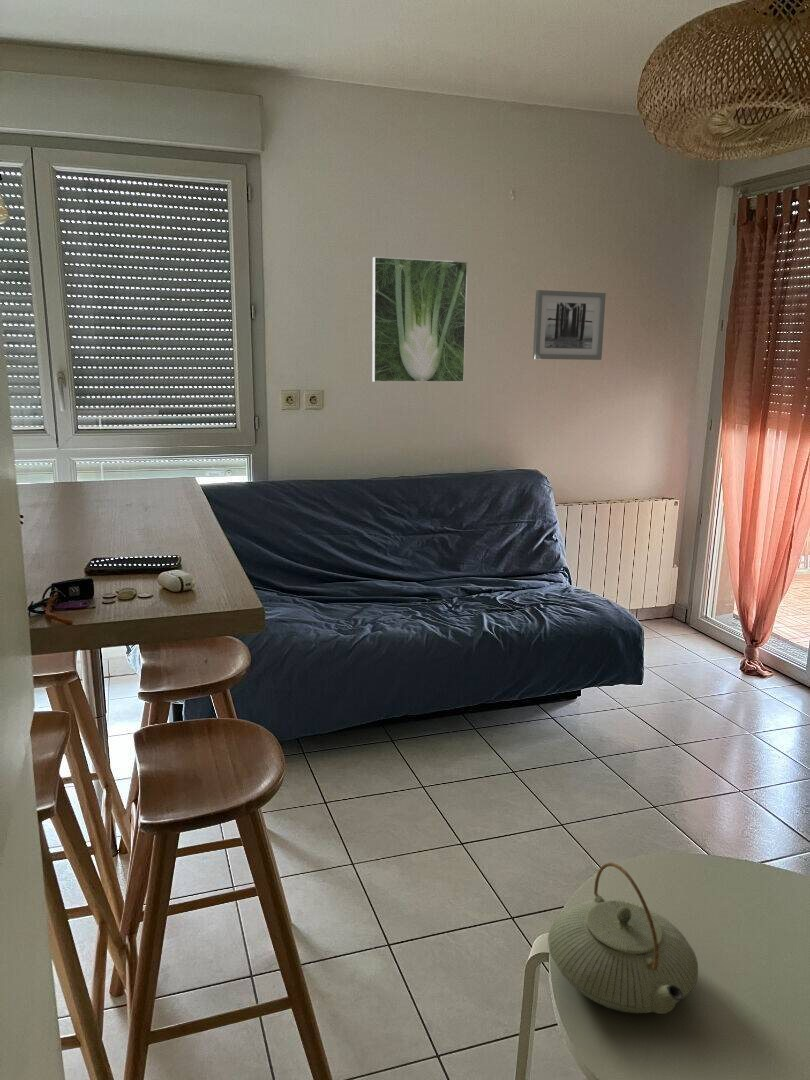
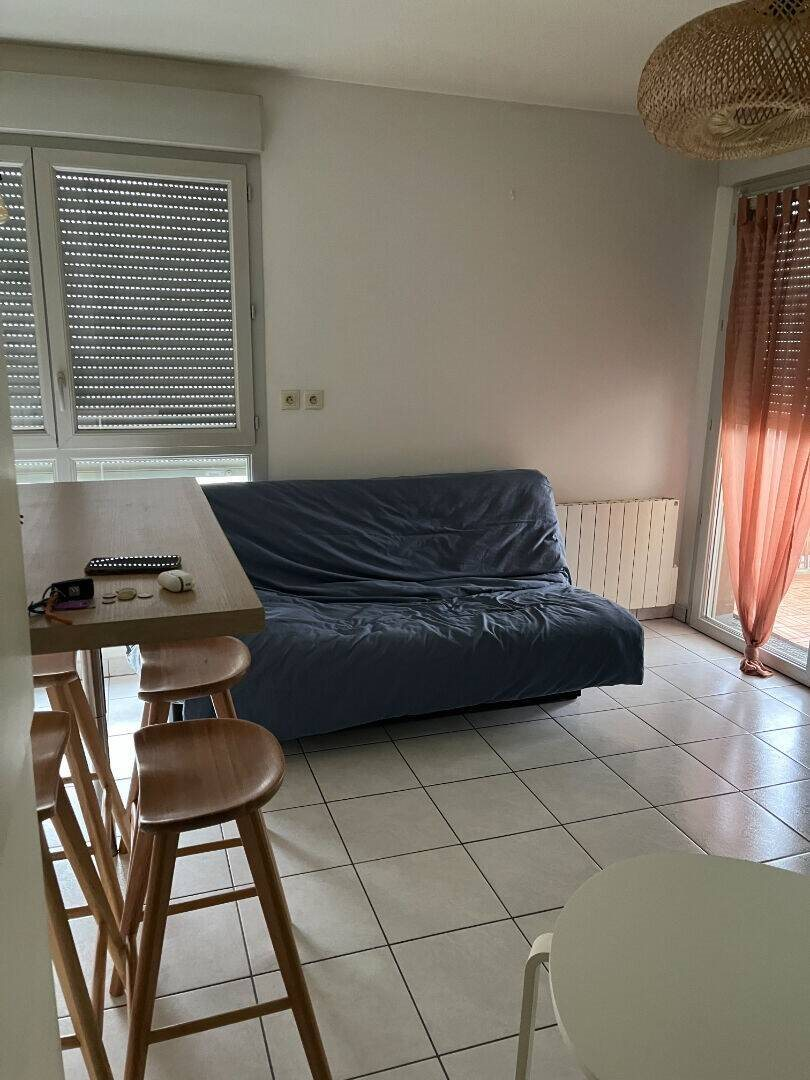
- wall art [532,289,607,361]
- teapot [547,862,699,1015]
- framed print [371,256,468,383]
